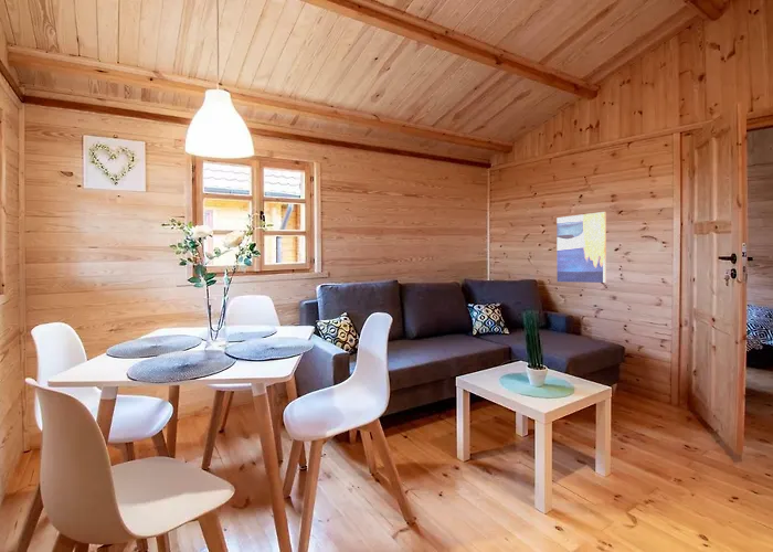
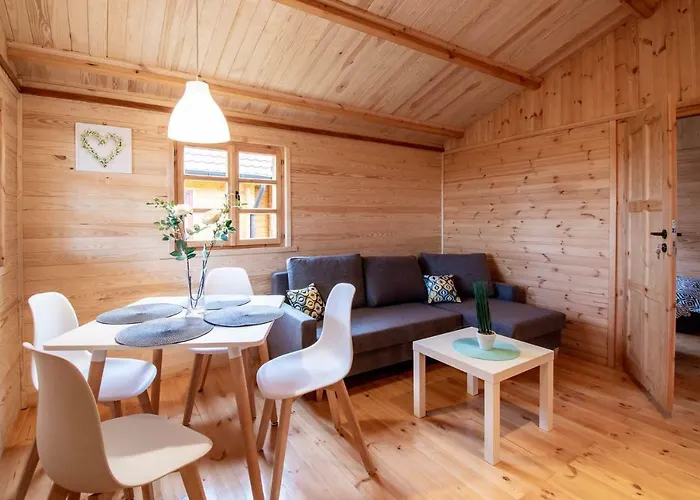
- wall art [555,211,607,284]
